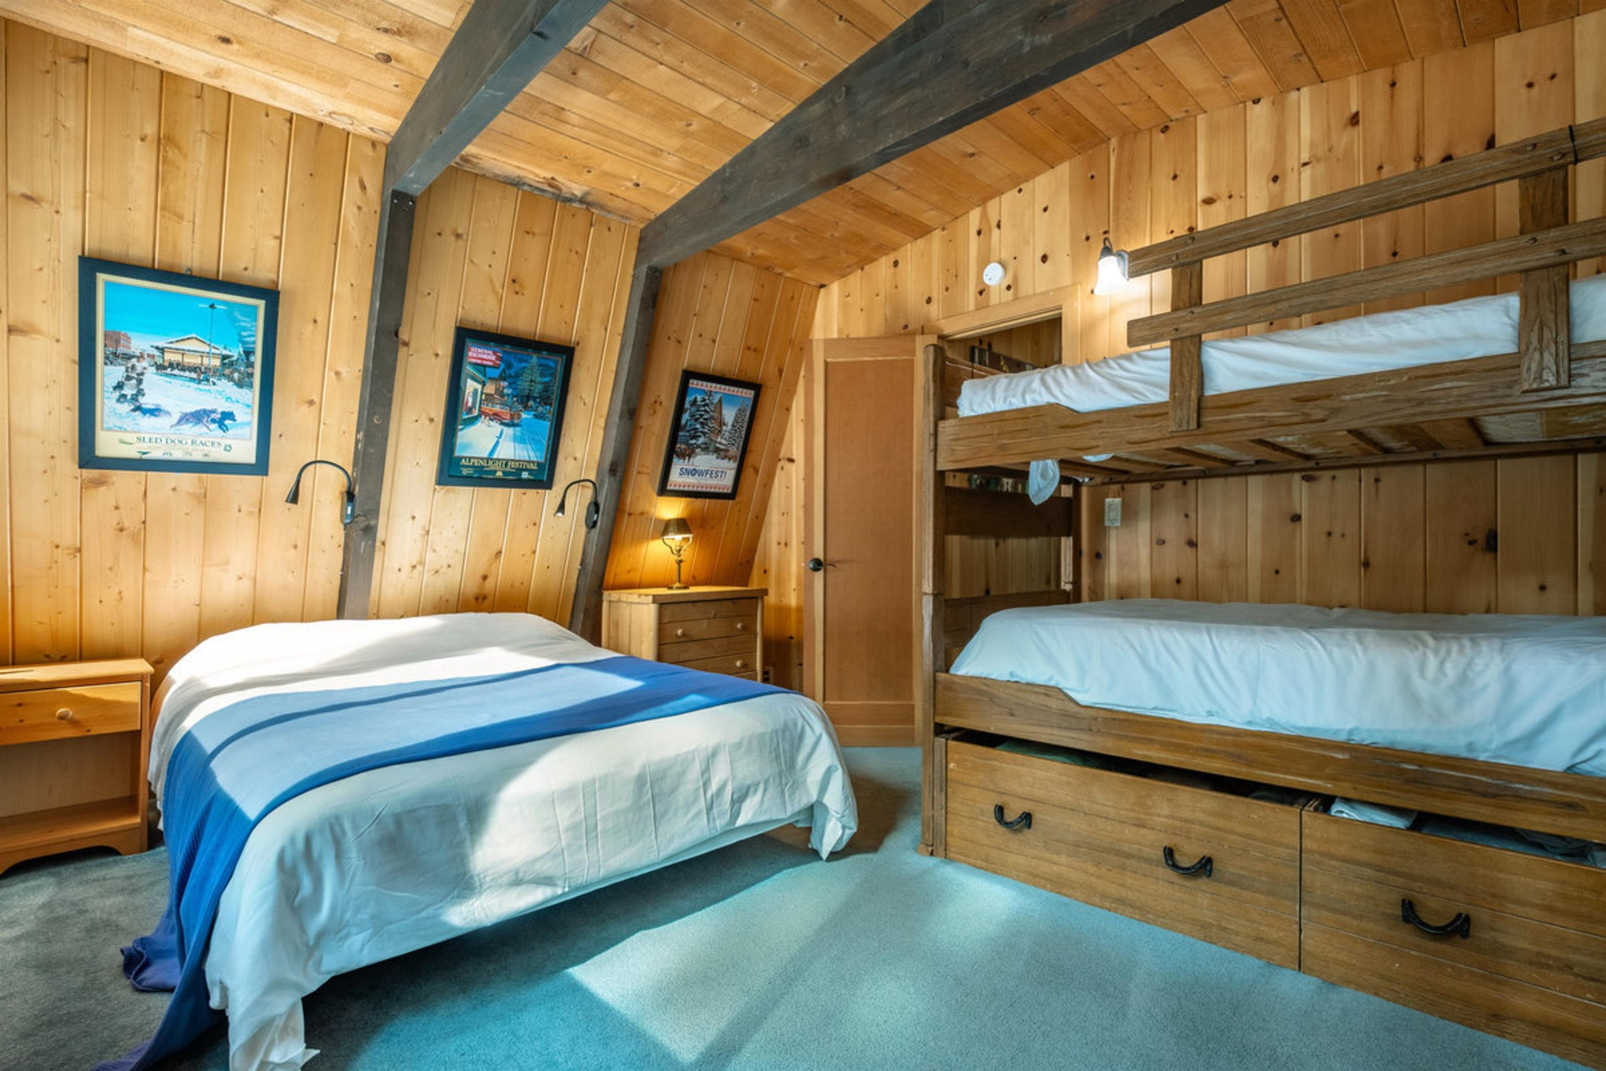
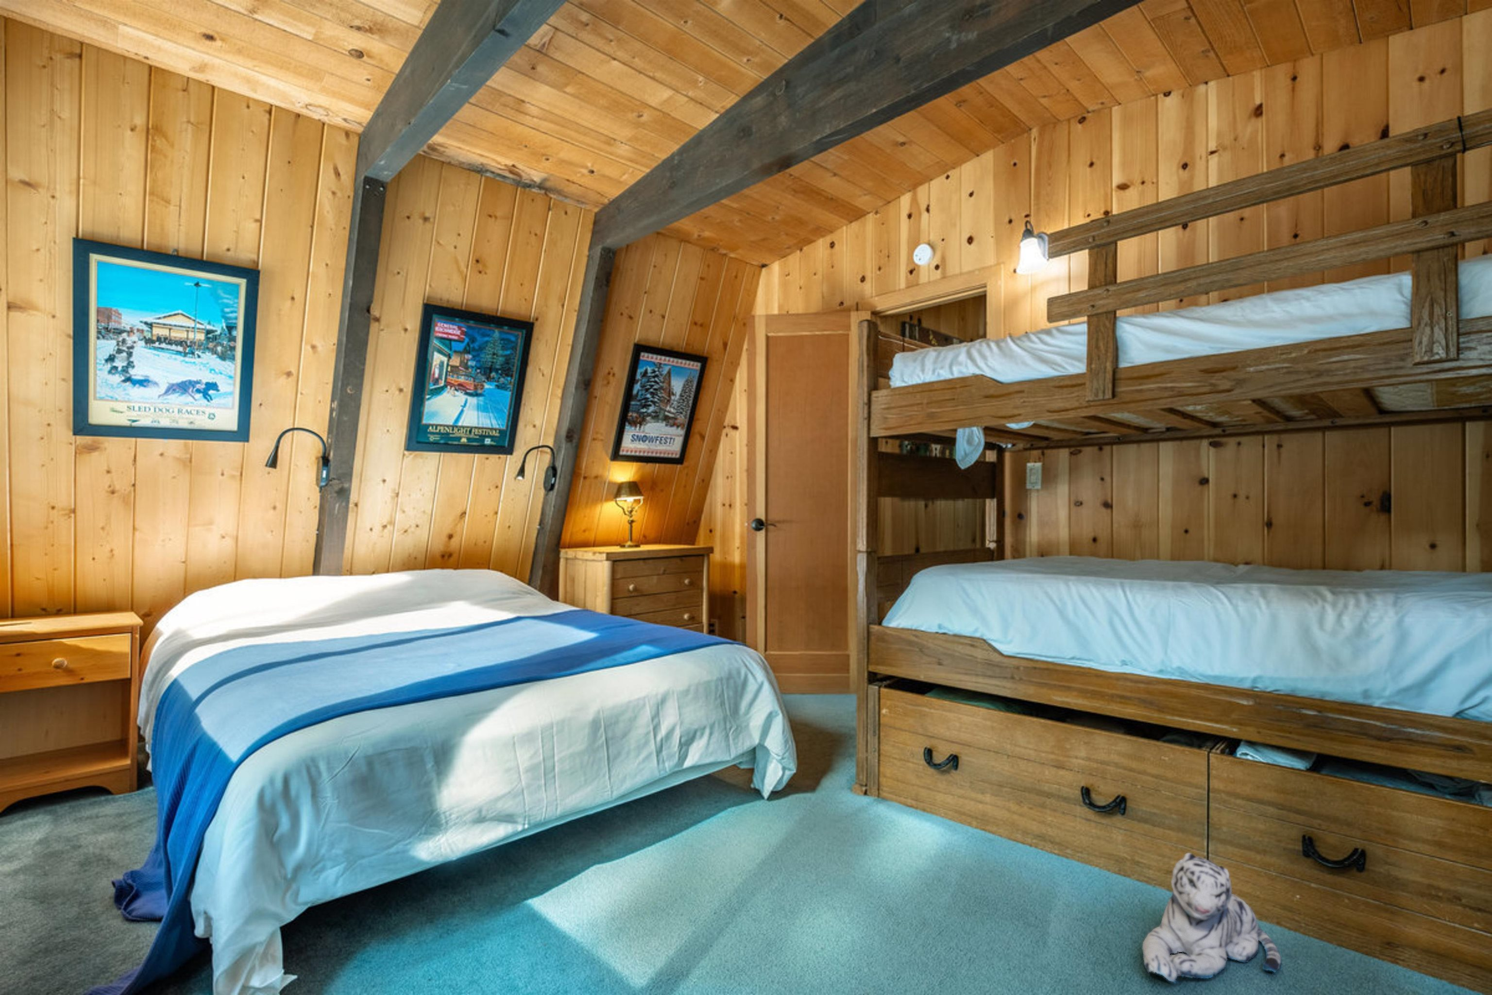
+ plush toy [1141,852,1282,984]
